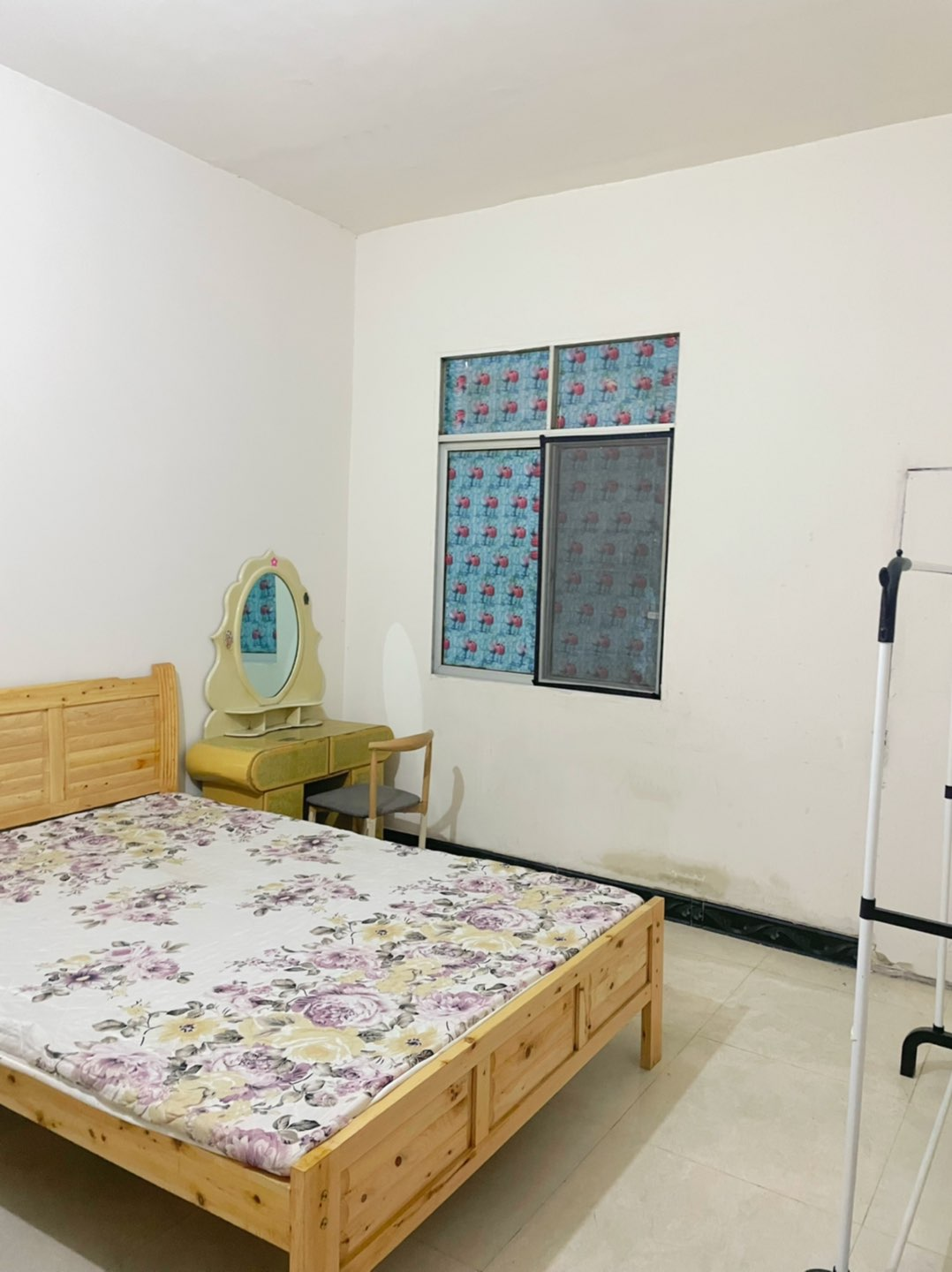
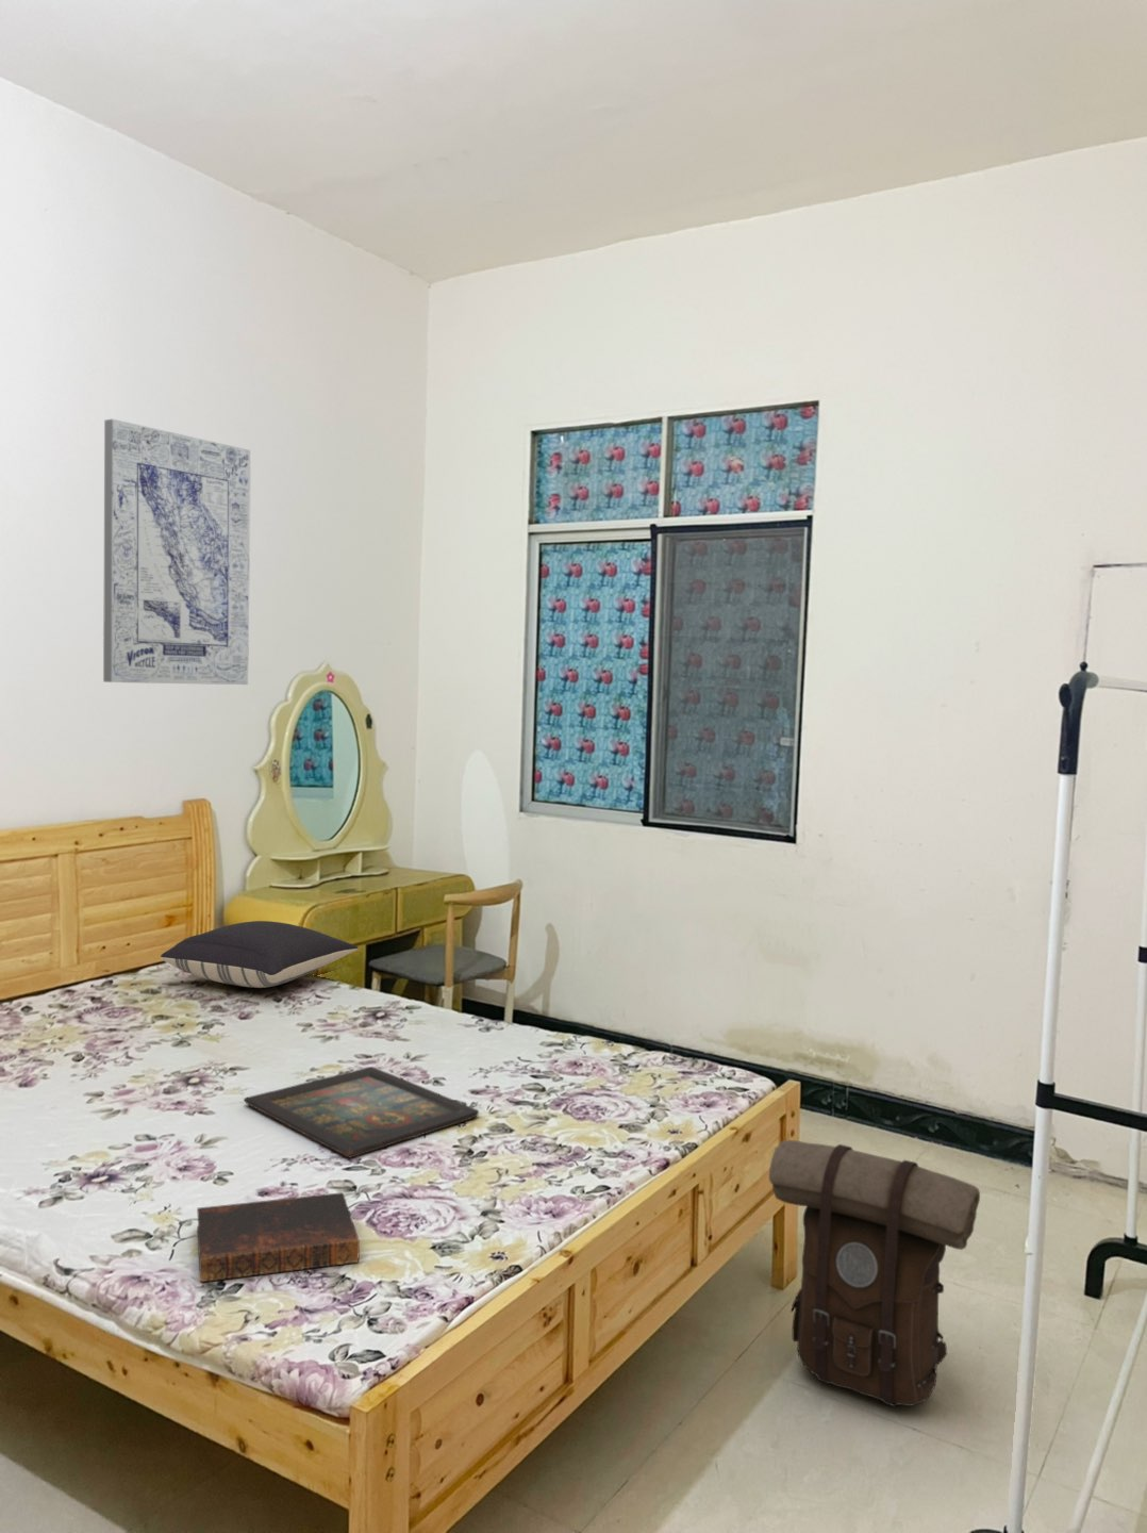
+ book [195,1191,360,1282]
+ icon panel [242,1065,480,1159]
+ backpack [769,1139,981,1408]
+ pillow [159,920,359,989]
+ wall art [102,418,252,686]
